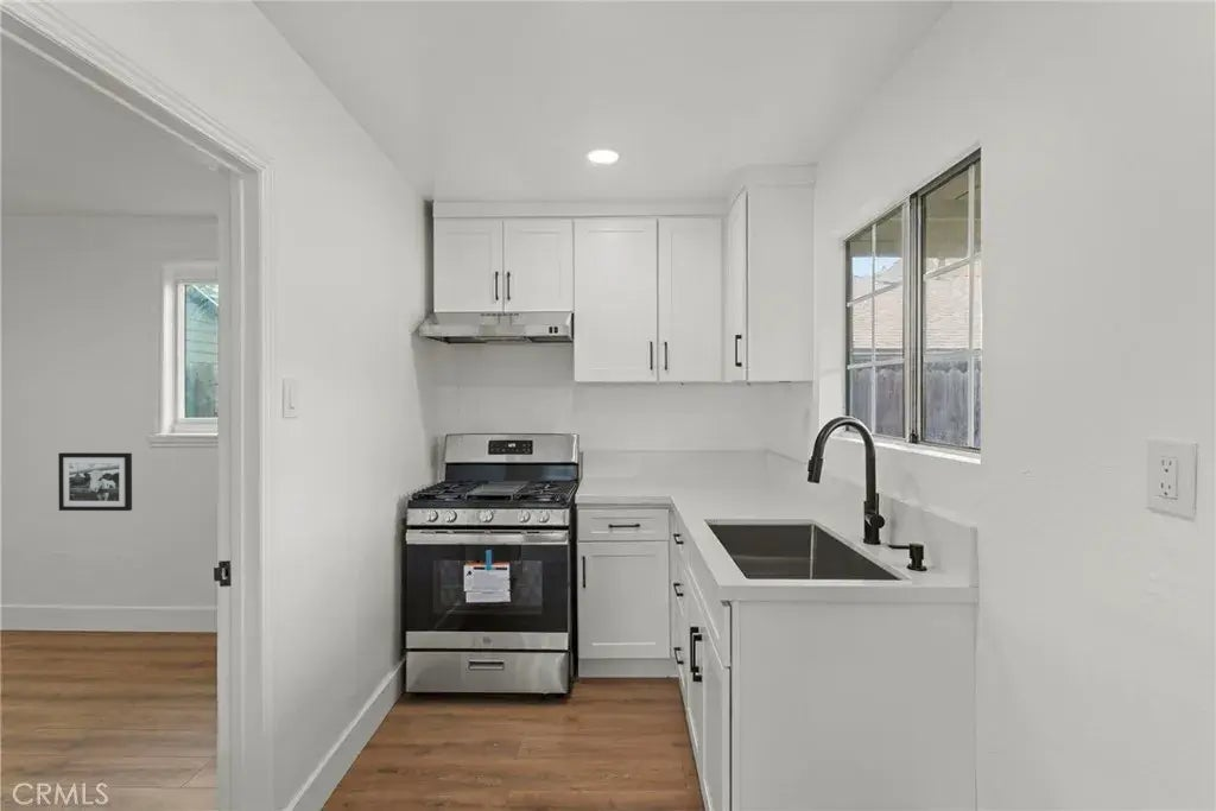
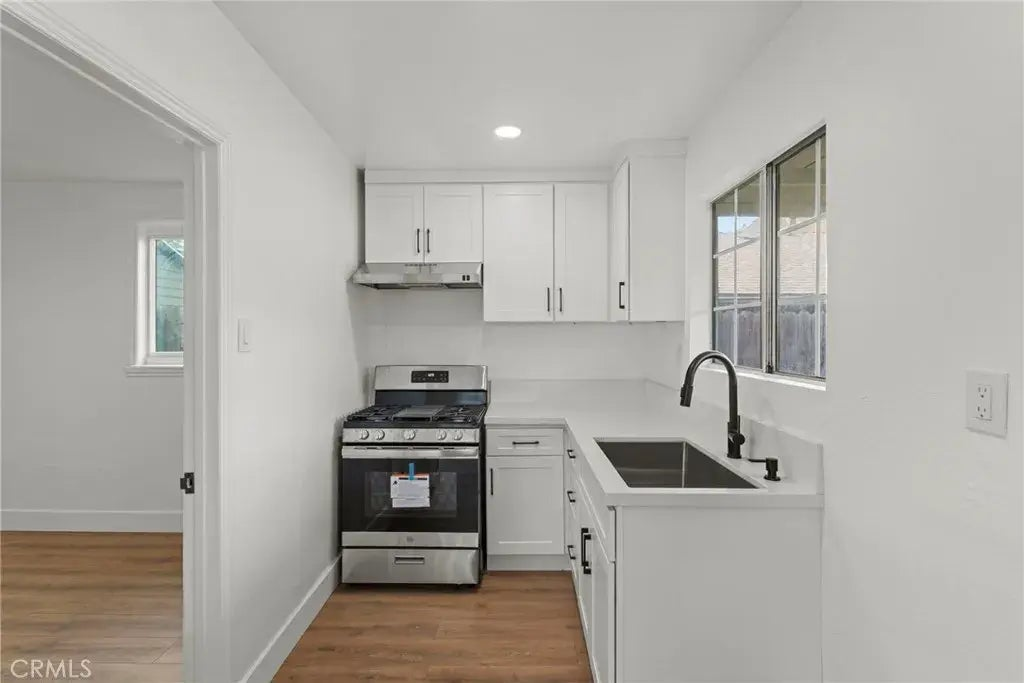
- picture frame [57,451,133,512]
